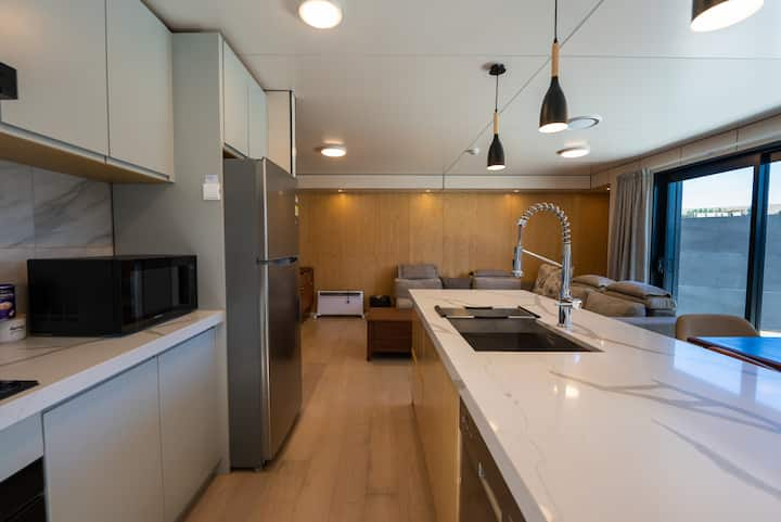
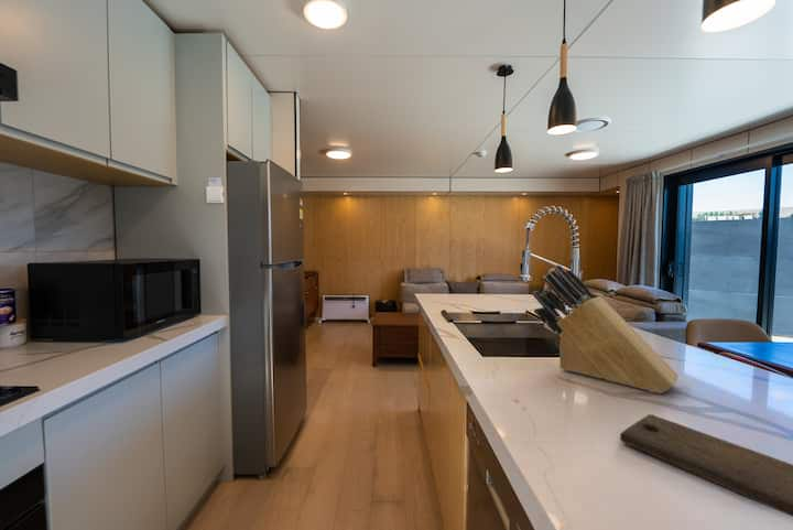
+ knife block [532,264,680,394]
+ cutting board [619,413,793,518]
